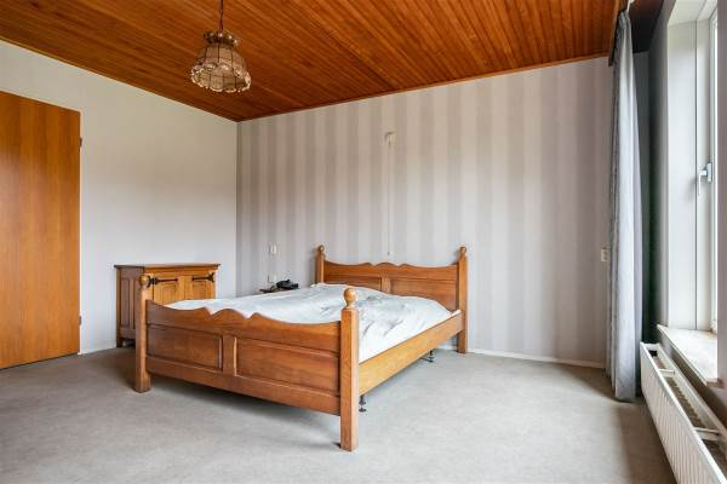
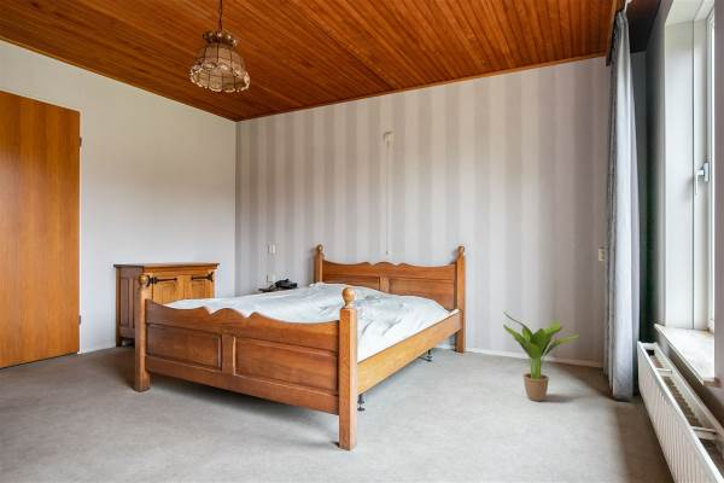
+ potted plant [502,312,580,402]
